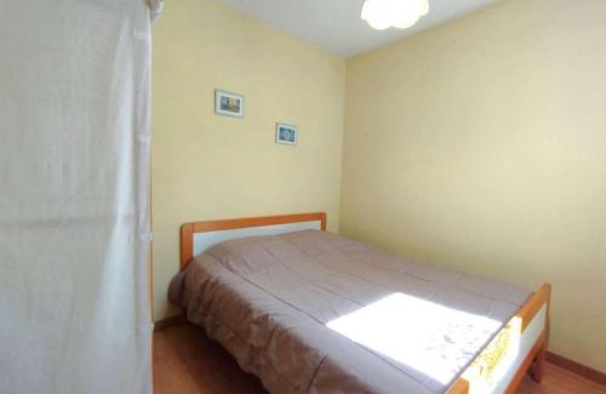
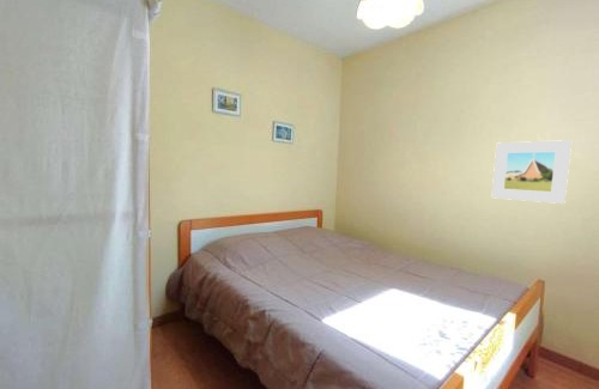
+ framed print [490,139,573,205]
